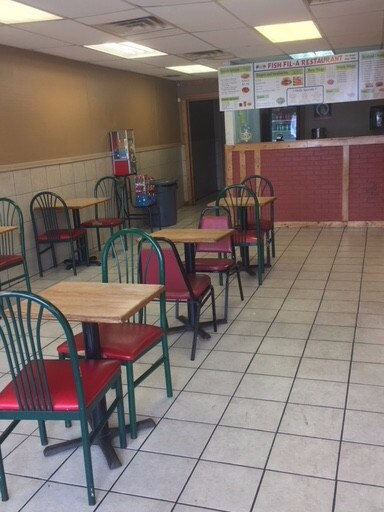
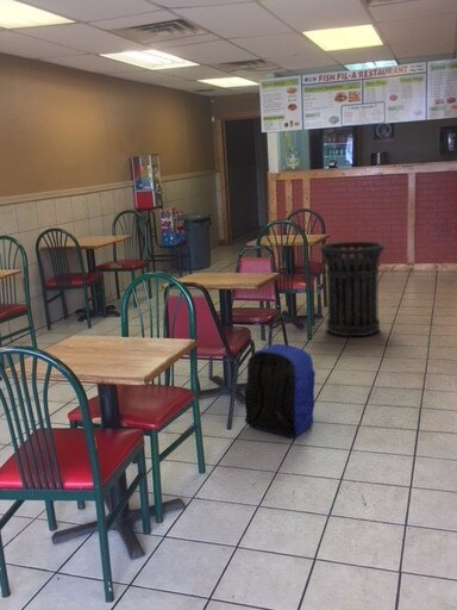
+ backpack [243,343,317,438]
+ trash can [319,241,387,337]
